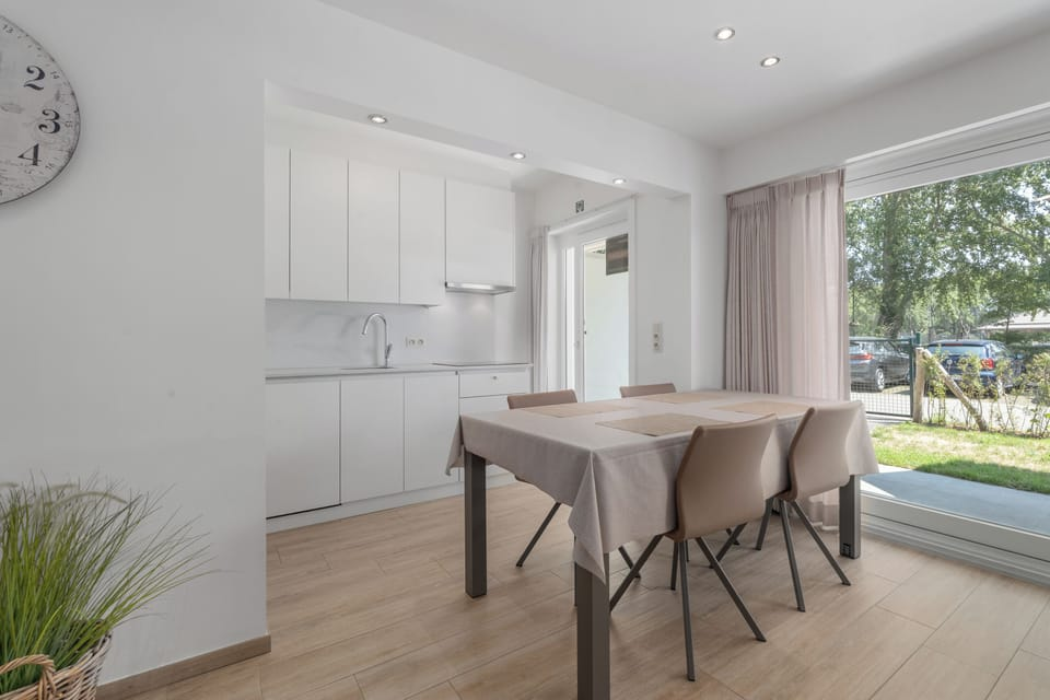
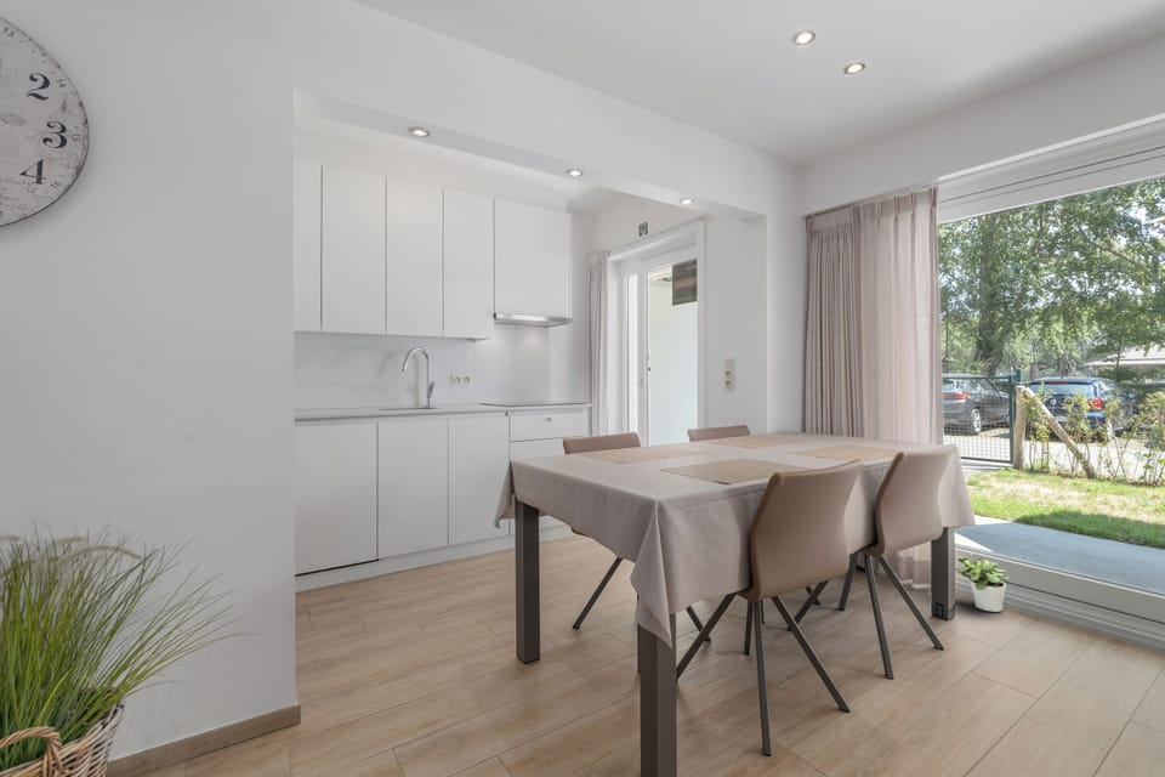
+ potted plant [955,552,1011,613]
